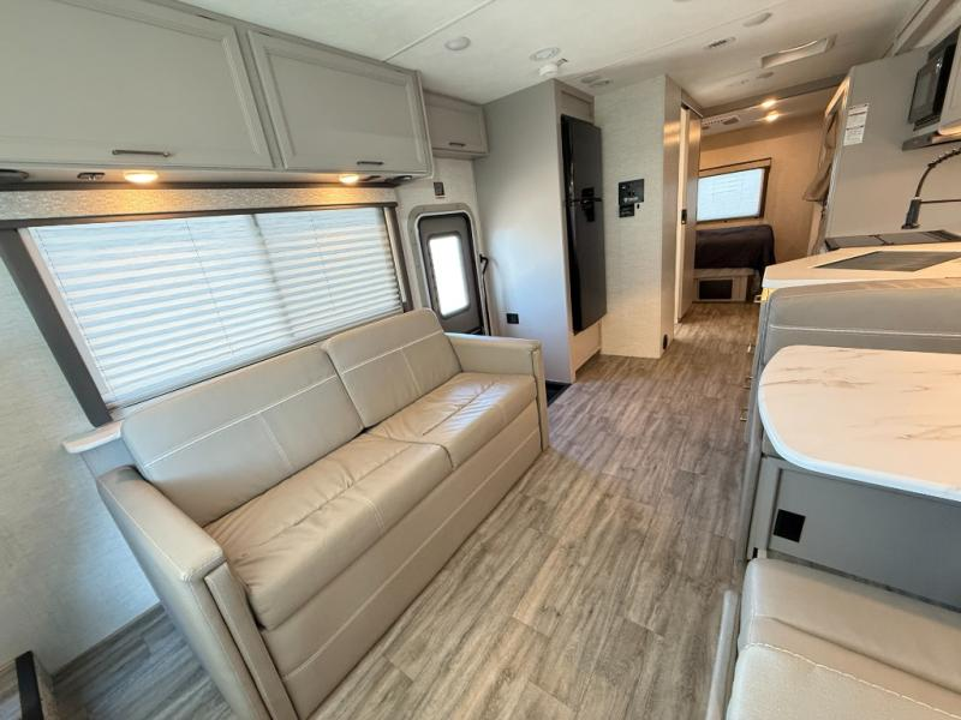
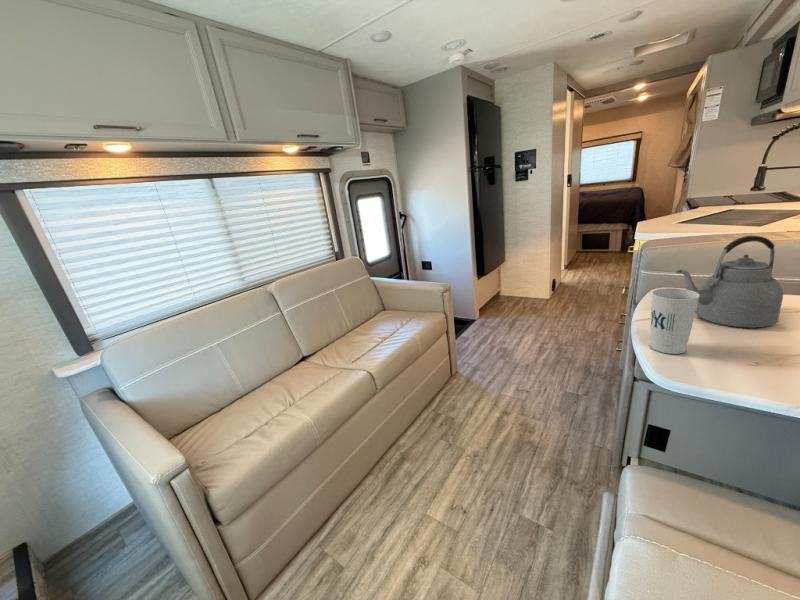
+ cup [649,287,700,355]
+ kettle [674,235,784,329]
